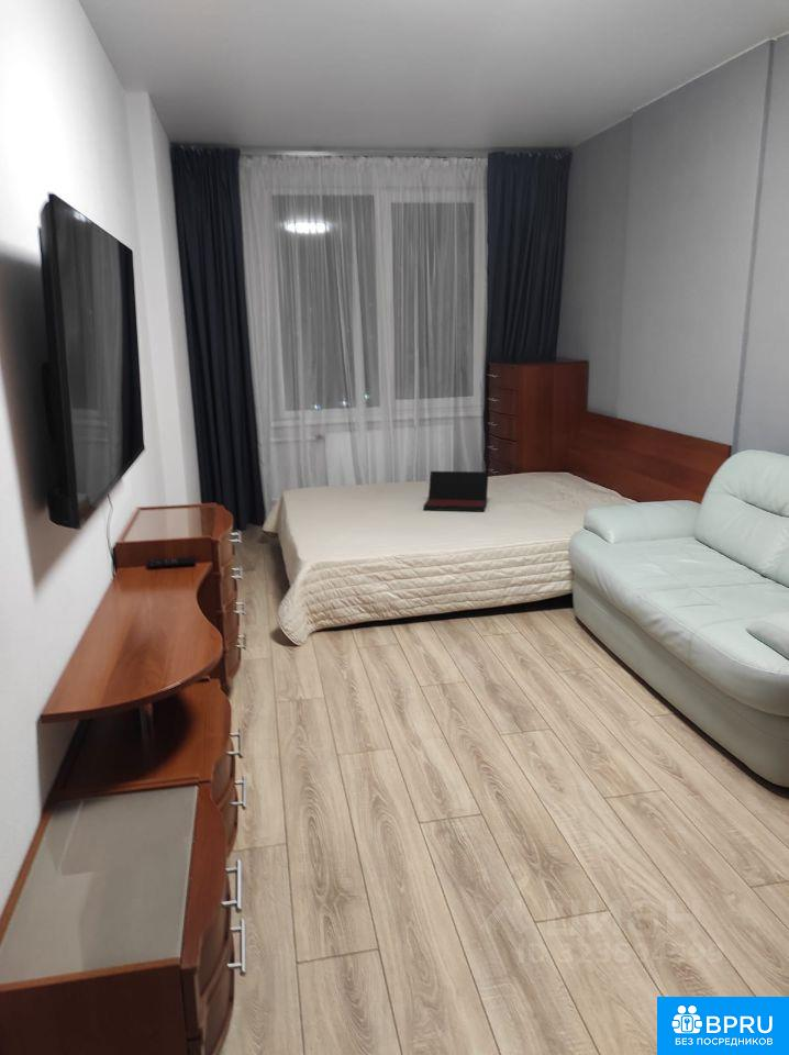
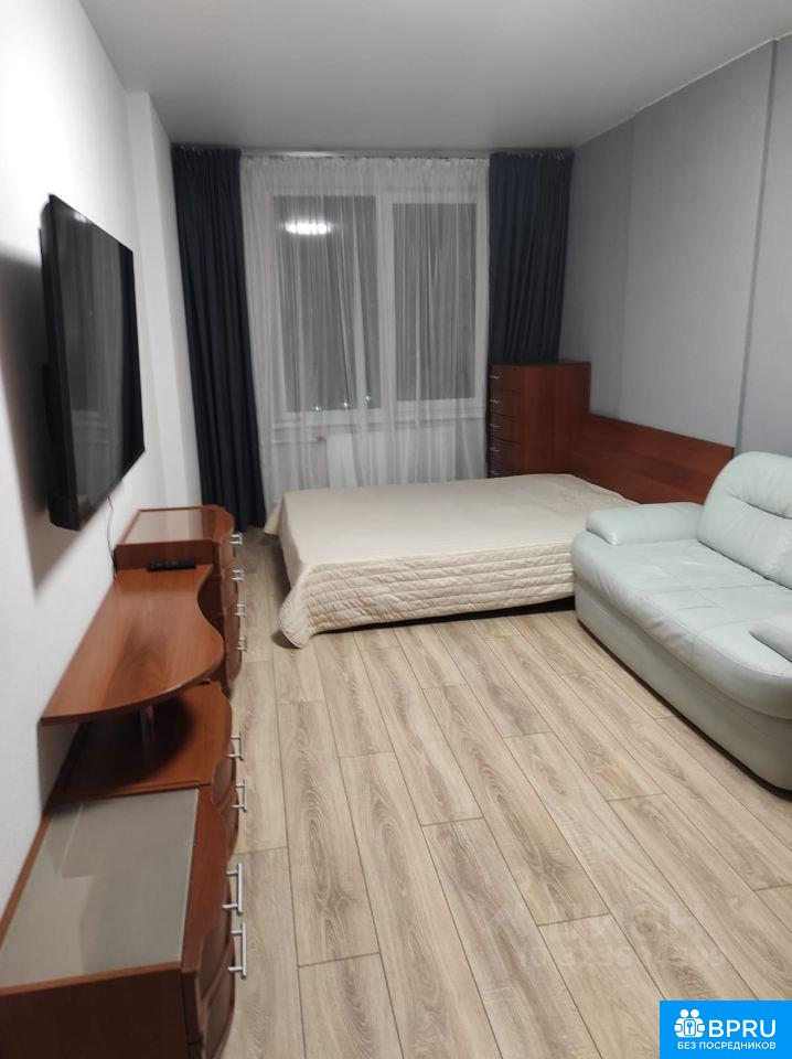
- laptop [422,470,489,513]
